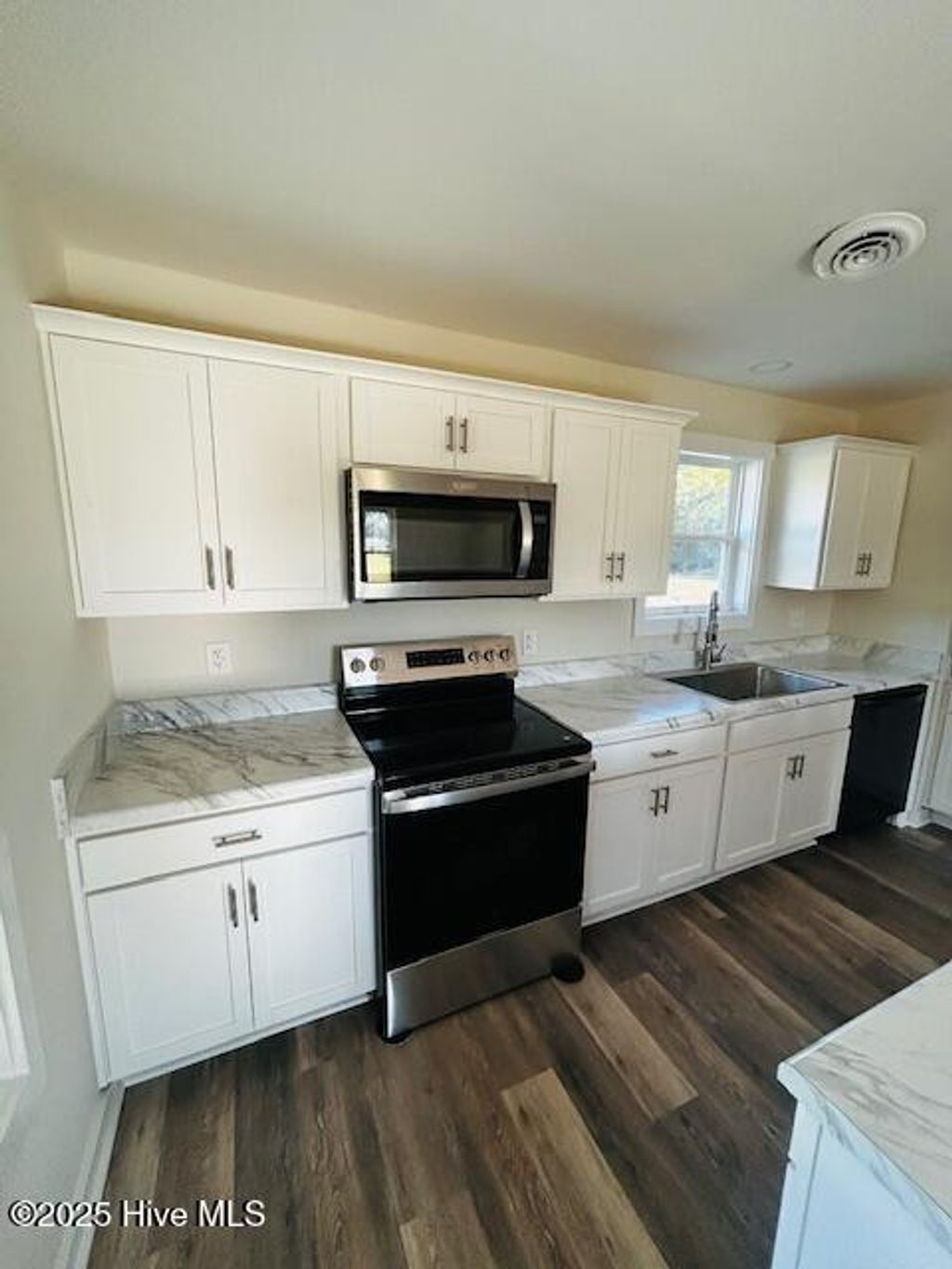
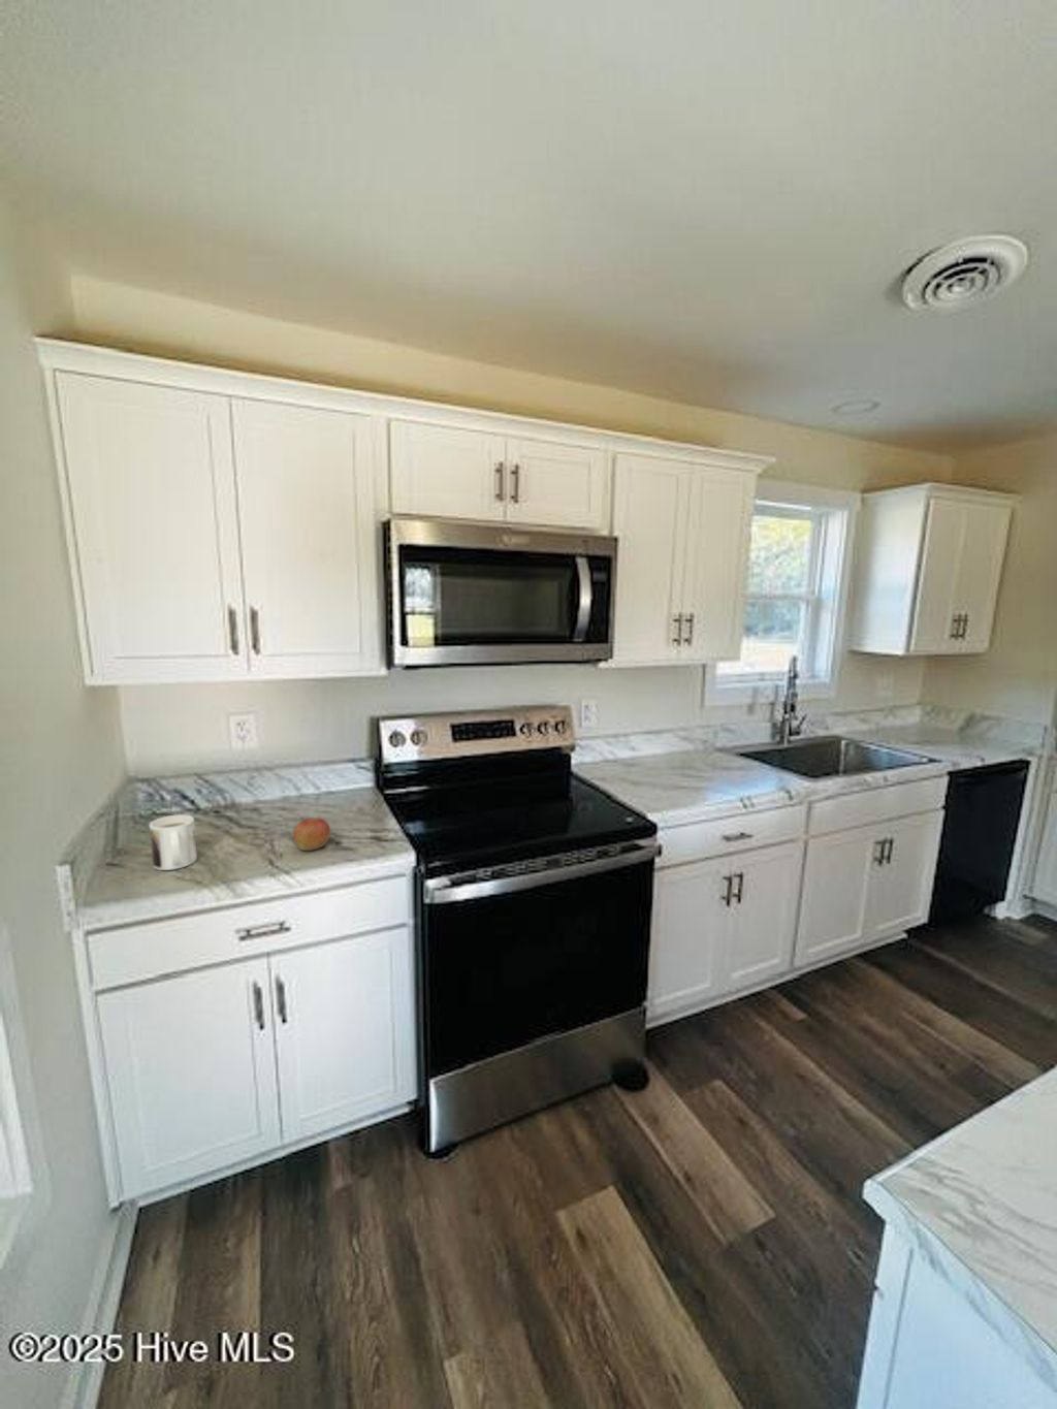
+ mug [149,814,199,872]
+ apple [291,816,331,852]
